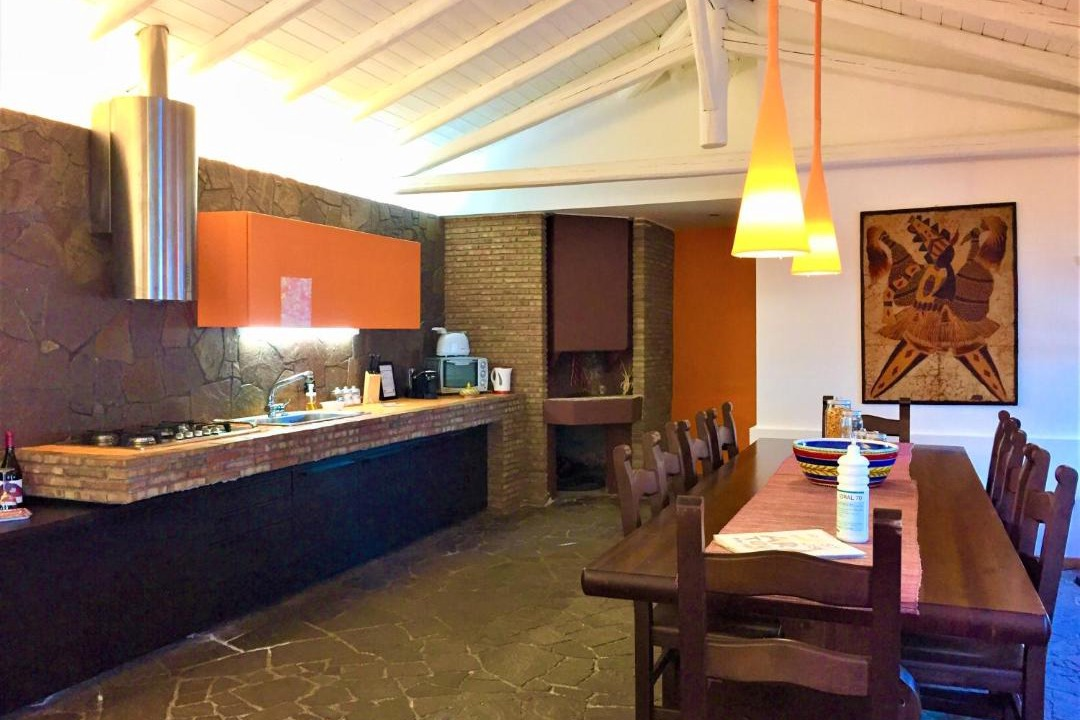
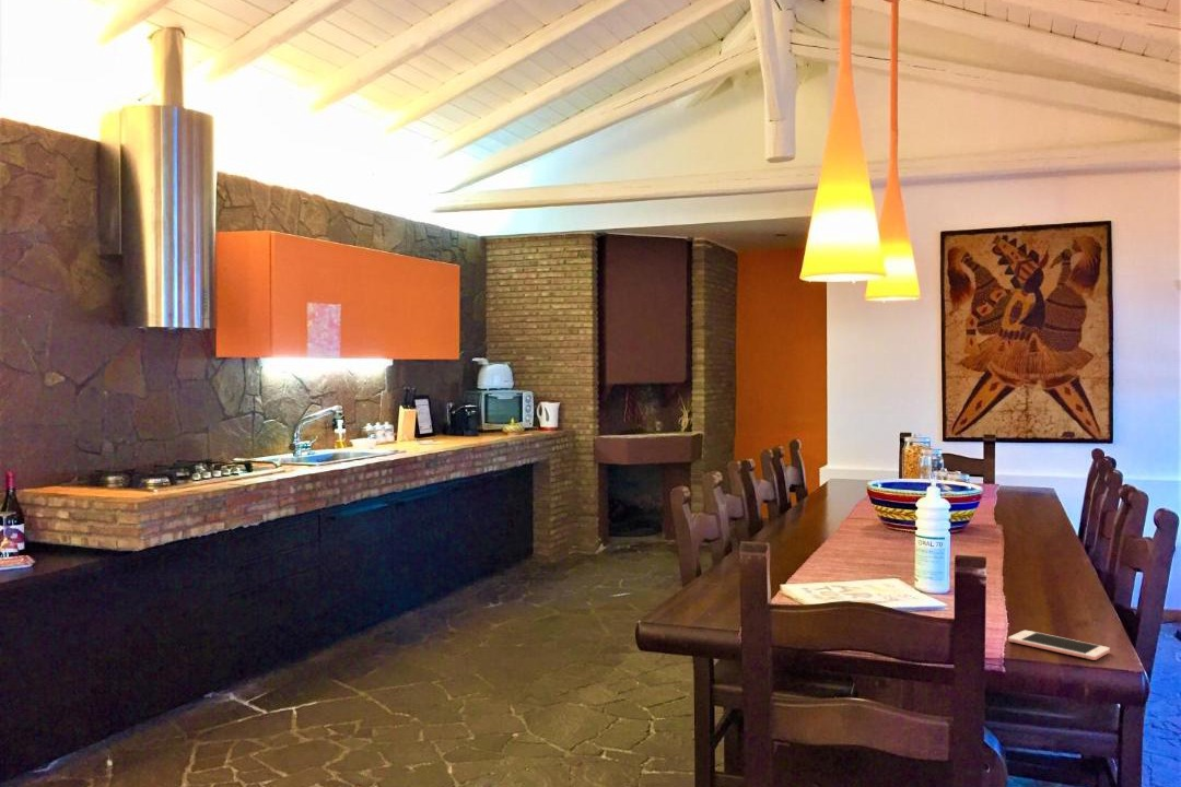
+ cell phone [1007,630,1111,661]
